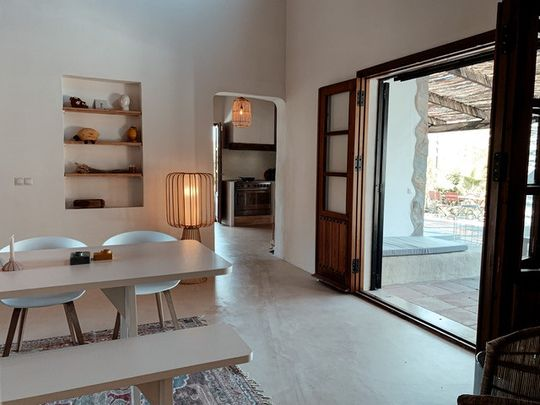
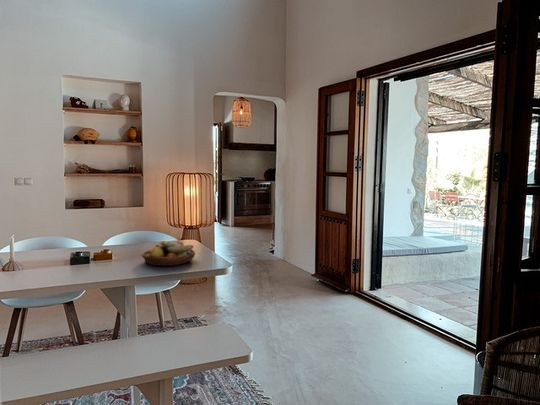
+ fruit bowl [140,240,196,267]
